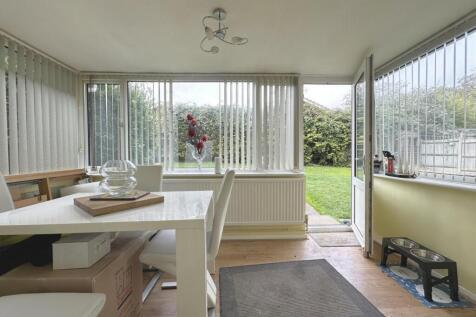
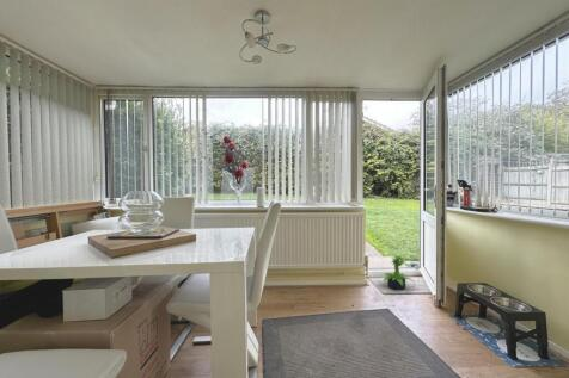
+ potted plant [380,254,416,291]
